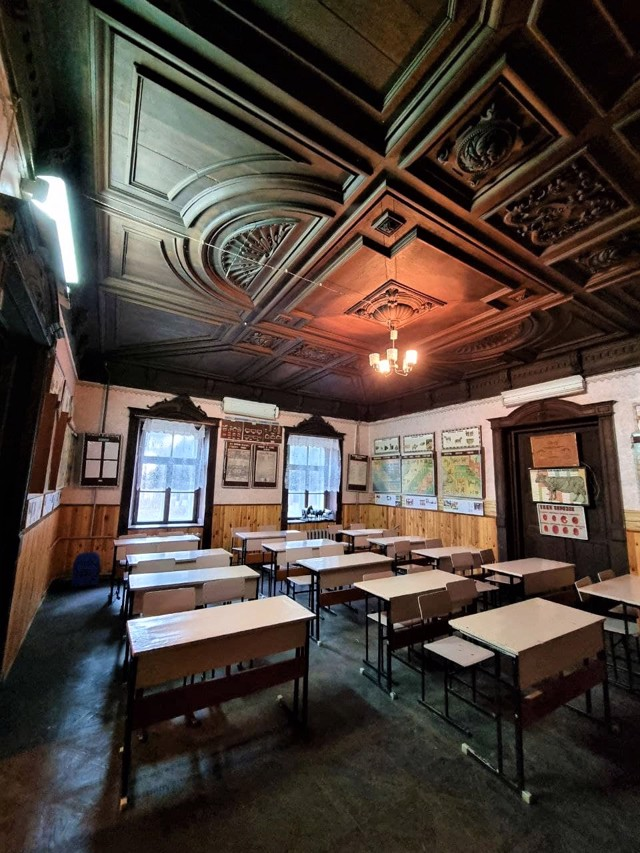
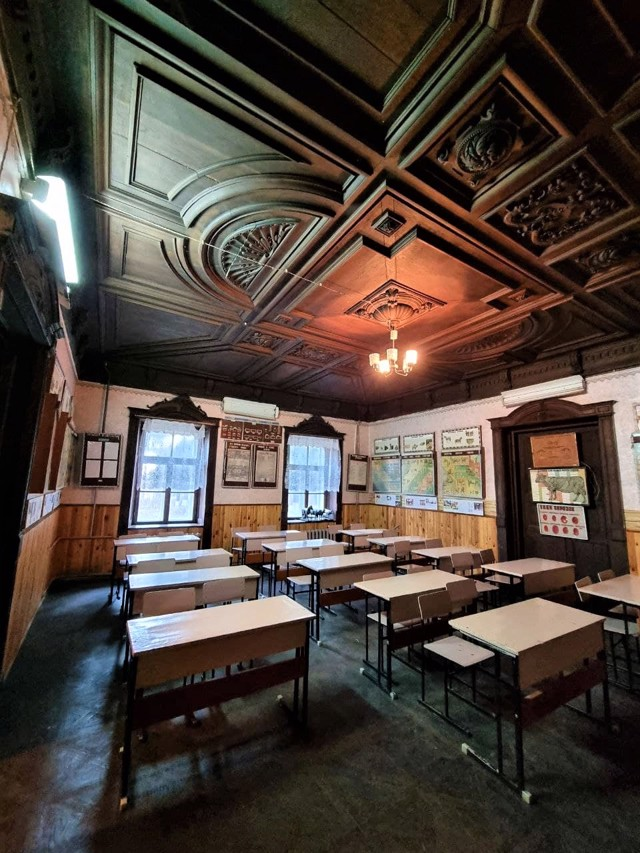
- backpack [70,551,102,588]
